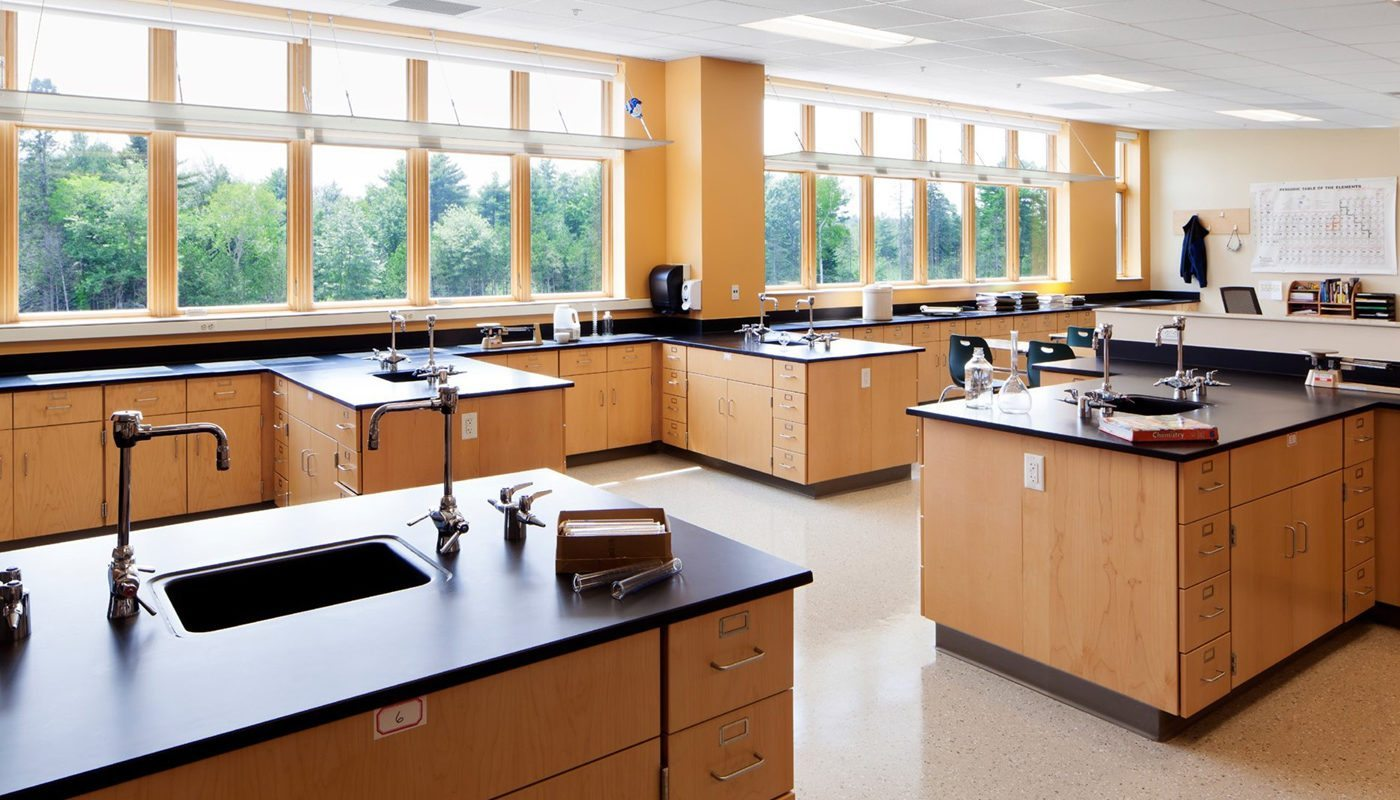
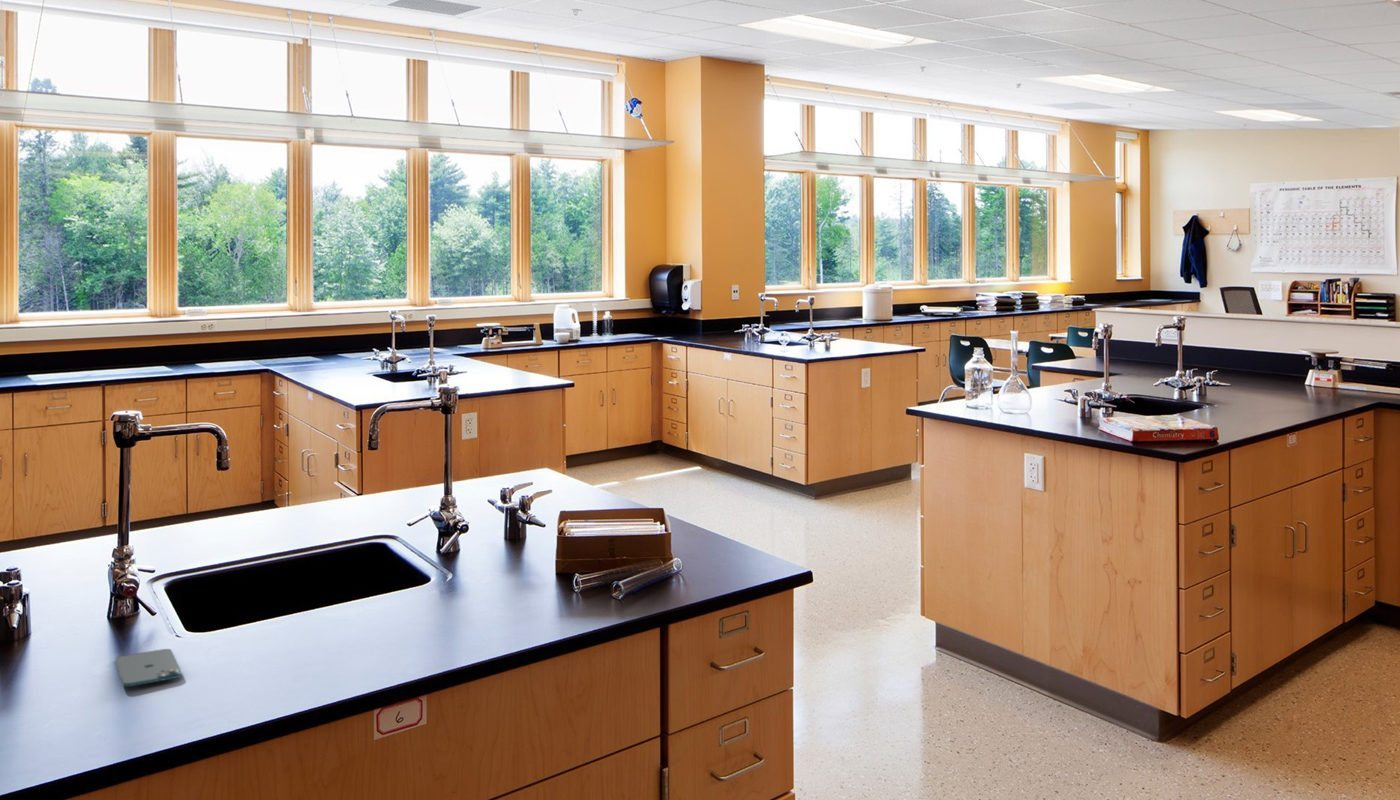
+ smartphone [115,648,183,687]
